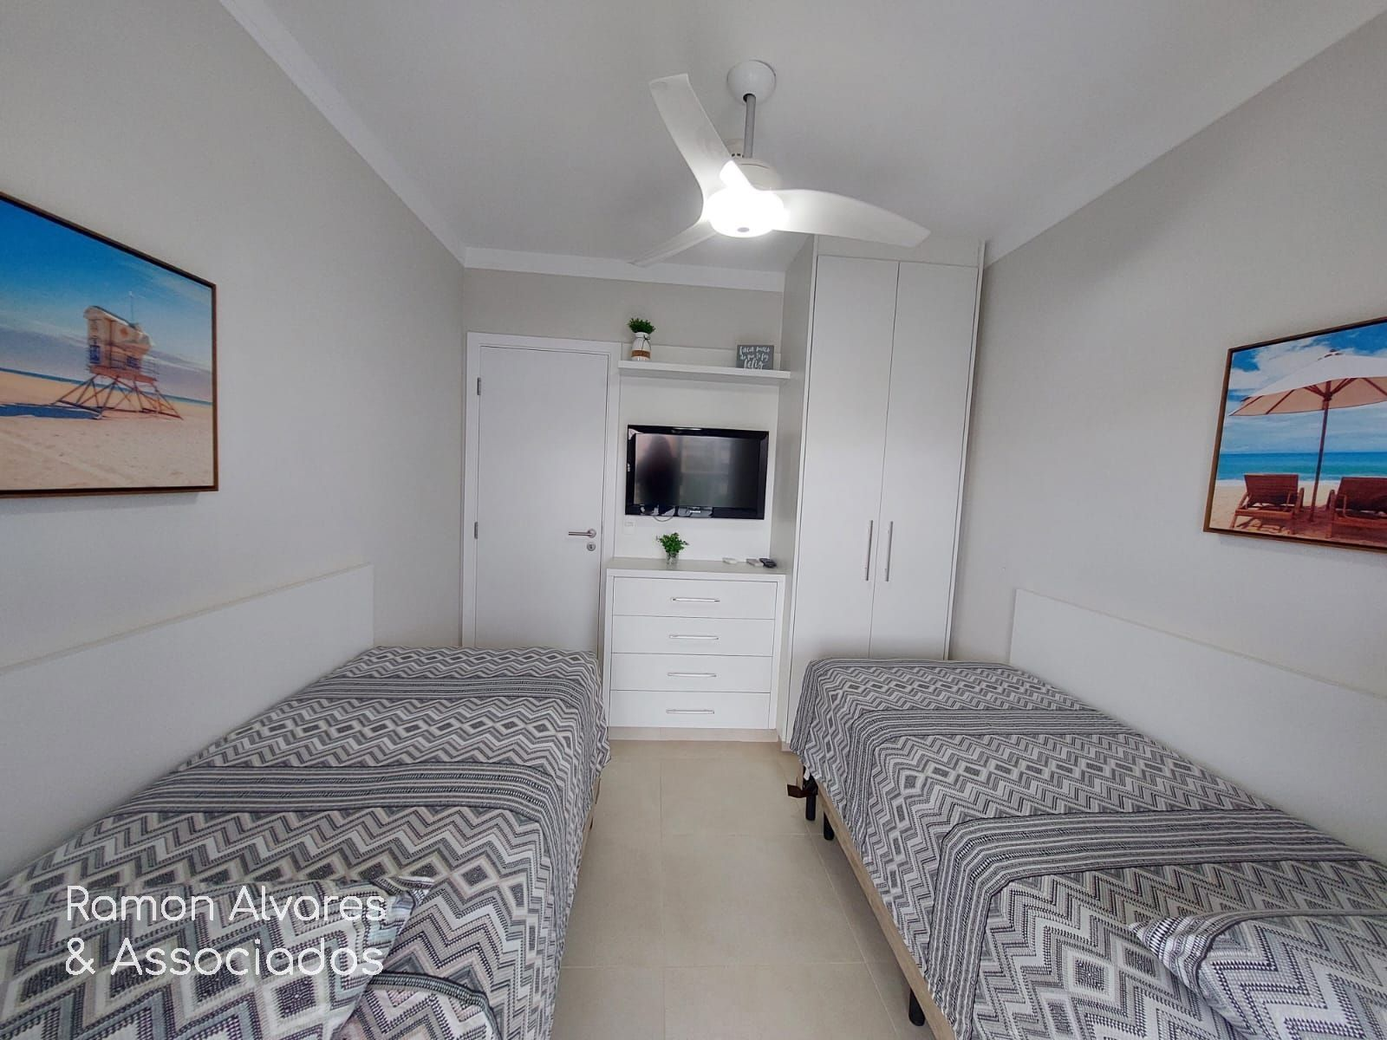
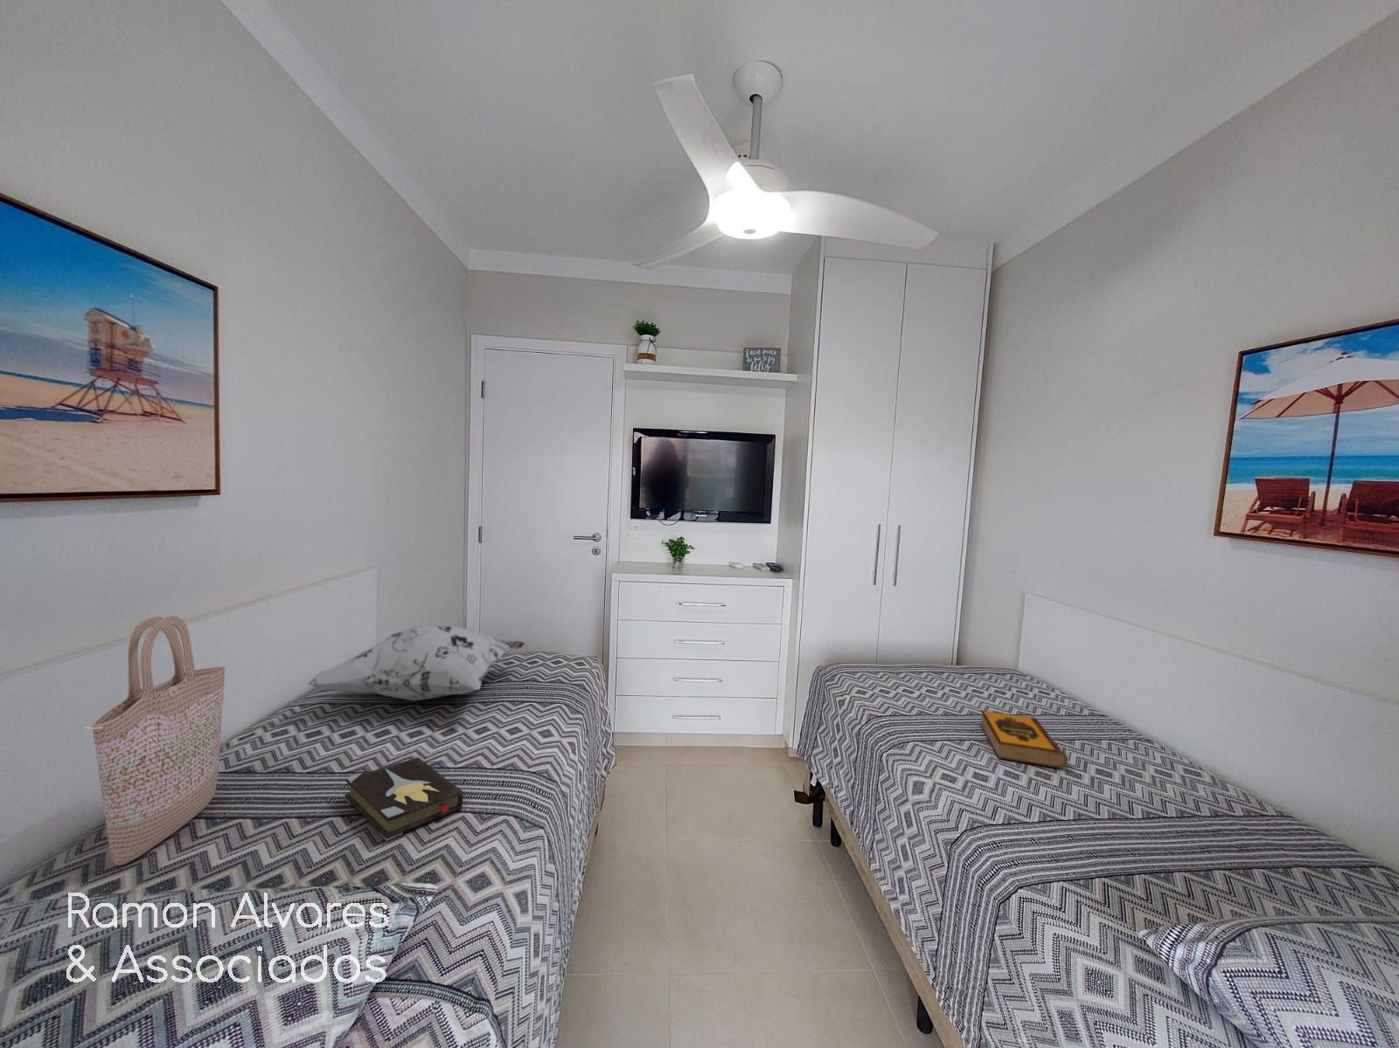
+ shopping bag [83,615,231,866]
+ hardback book [979,709,1070,769]
+ hardback book [344,756,464,842]
+ decorative pillow [304,625,525,702]
